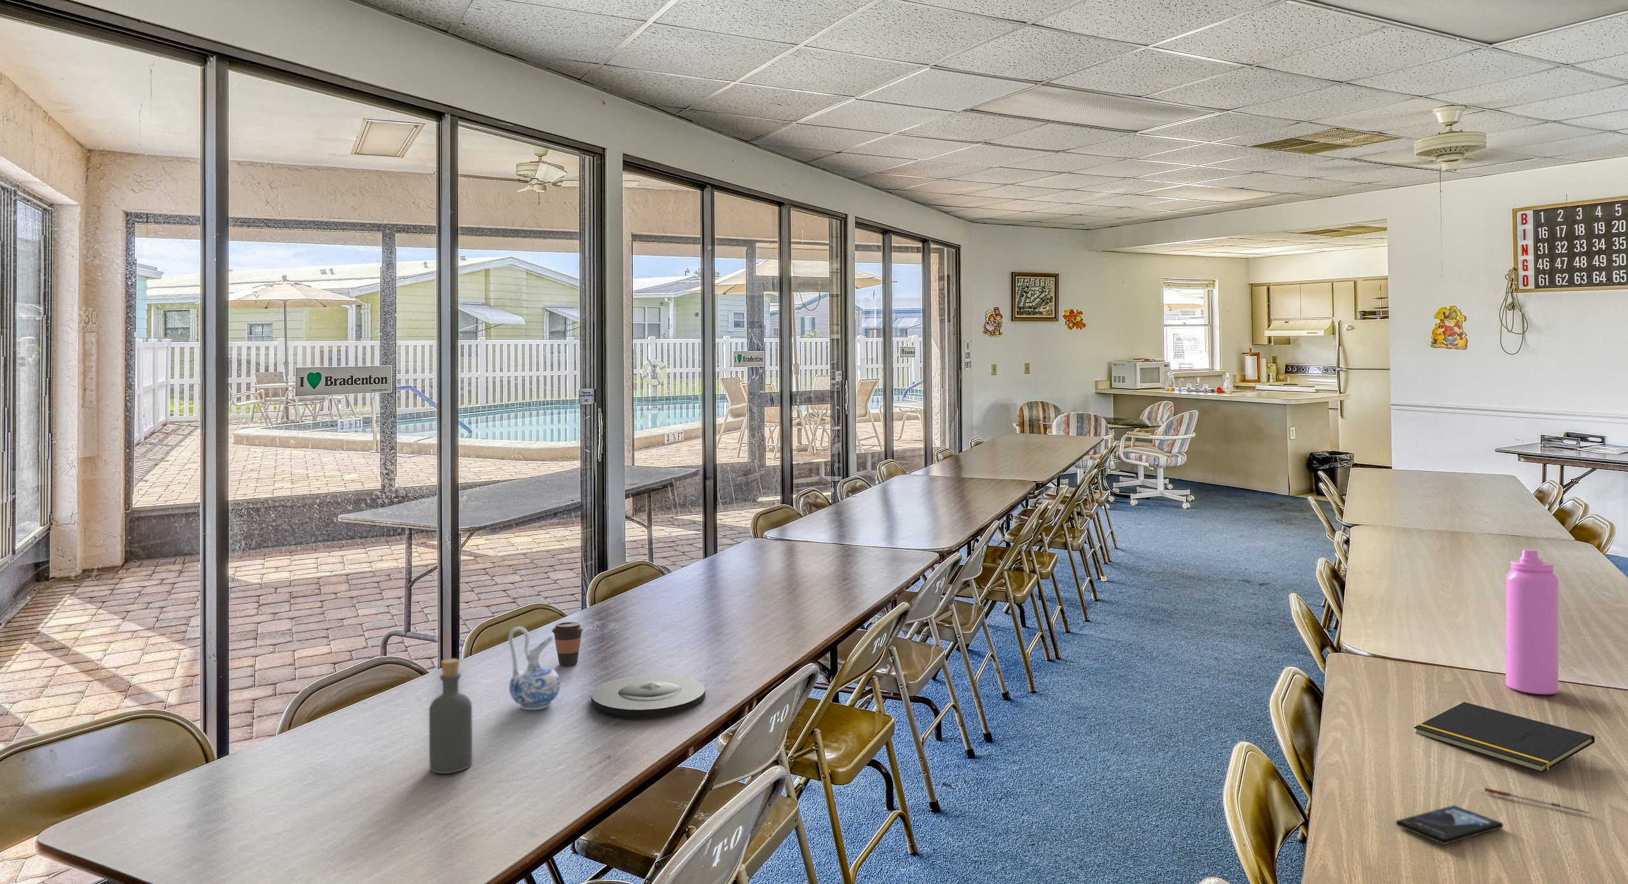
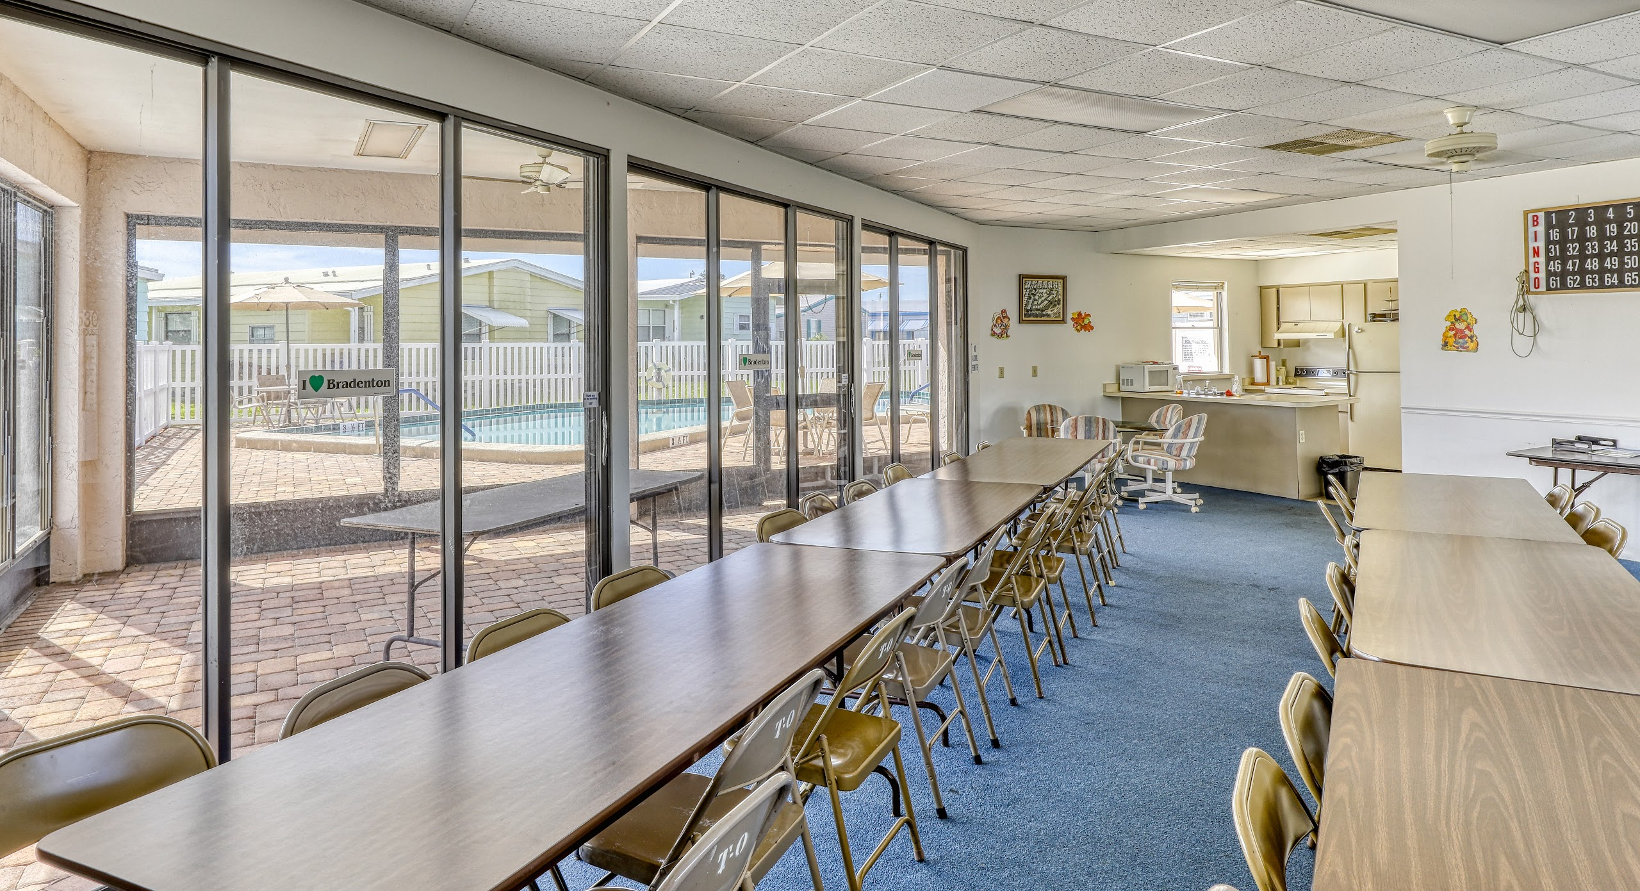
- plate [591,674,706,716]
- smartphone [1395,805,1504,845]
- bottle [429,659,473,774]
- notepad [1413,701,1595,773]
- pen [1483,787,1590,814]
- coffee cup [551,622,585,666]
- ceramic pitcher [509,626,561,711]
- water bottle [1505,549,1559,696]
